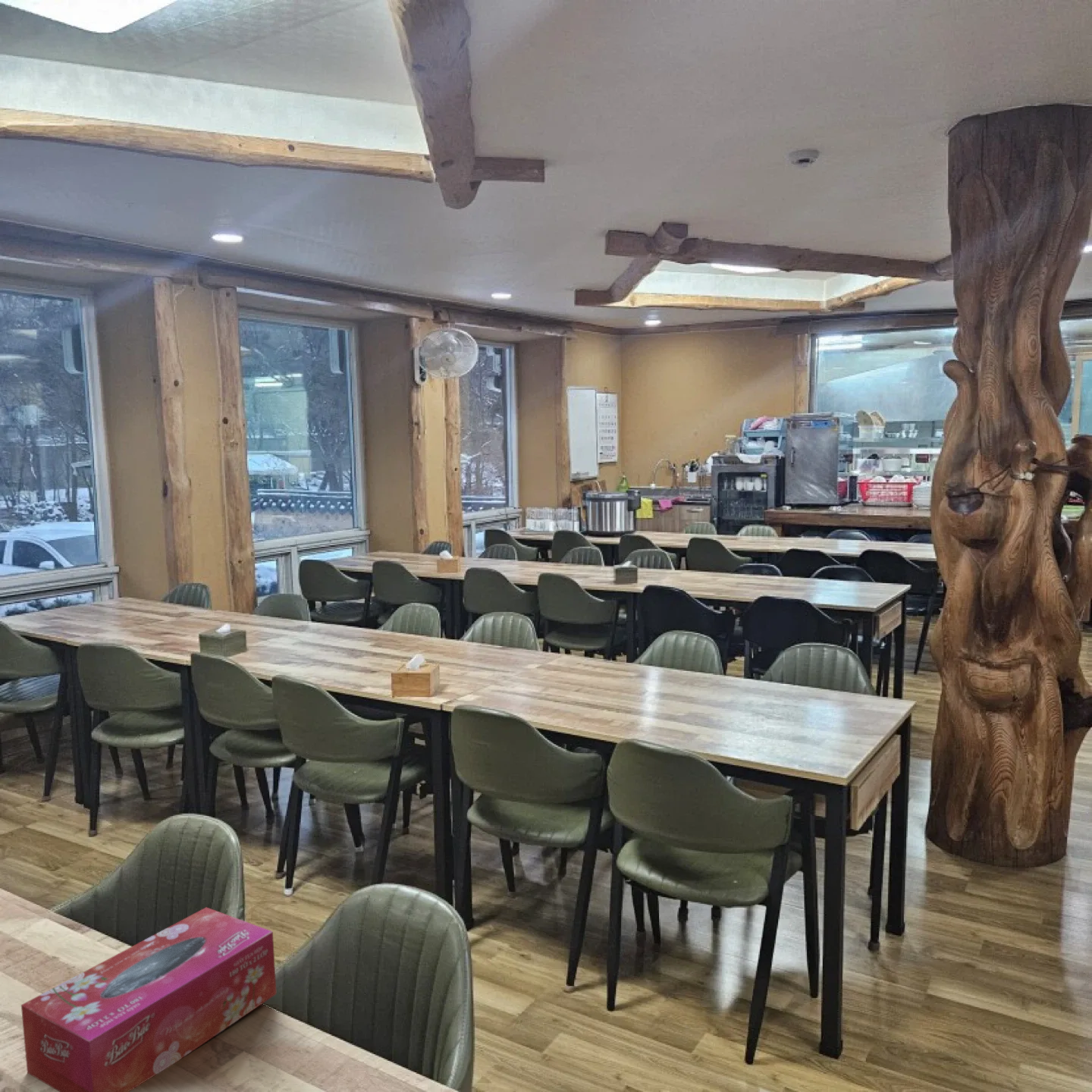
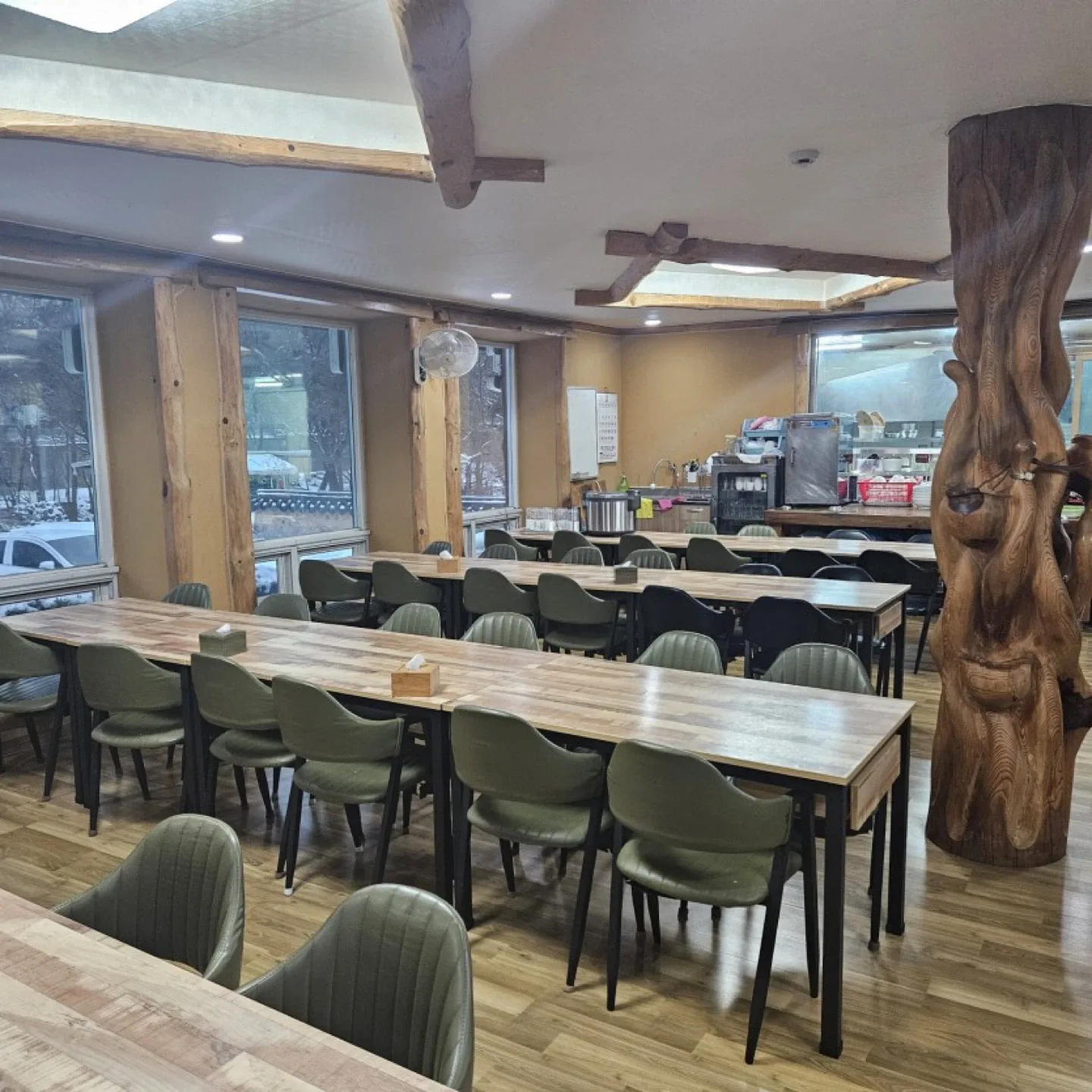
- tissue box [20,907,278,1092]
